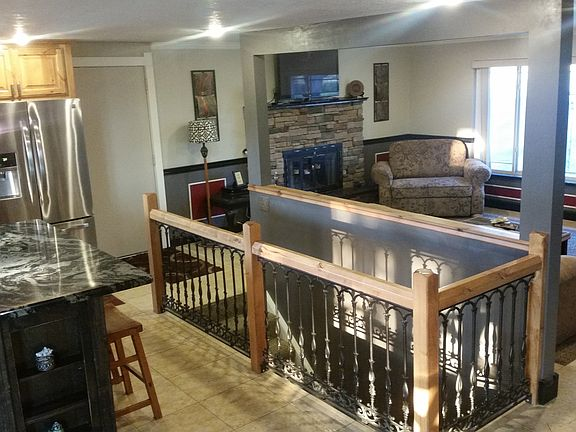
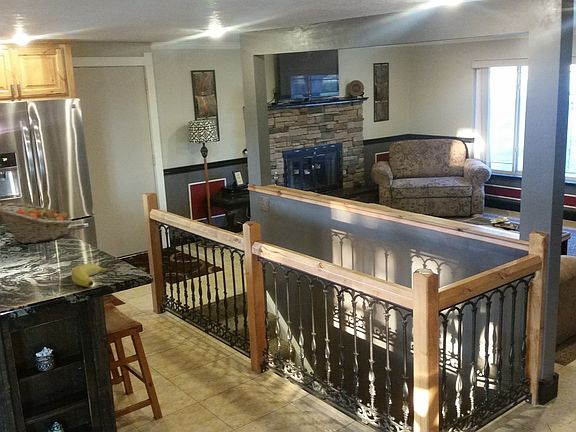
+ fruit basket [0,202,73,244]
+ banana [71,263,114,288]
